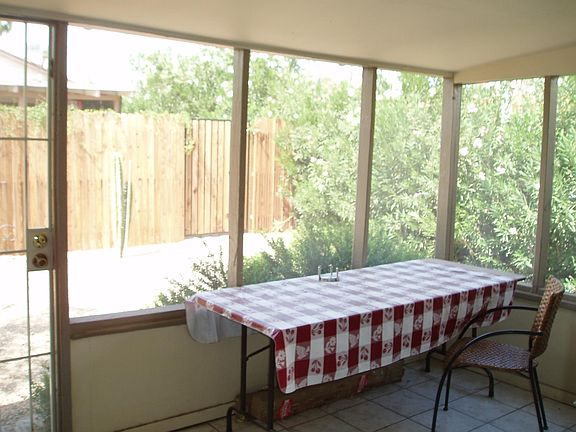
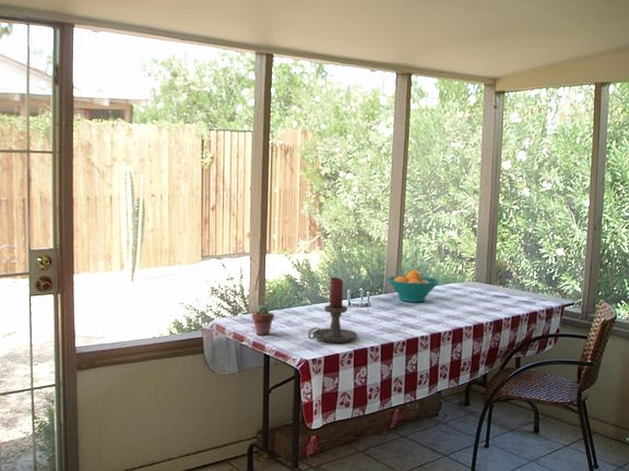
+ candle holder [307,276,358,343]
+ fruit bowl [385,269,440,303]
+ potted succulent [251,304,275,336]
